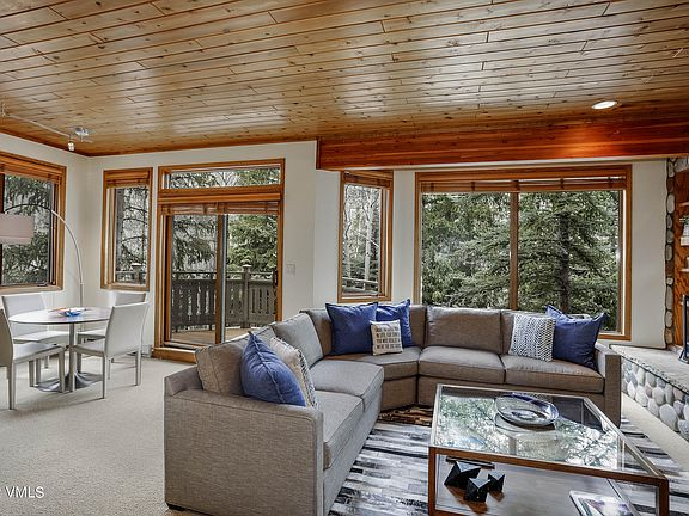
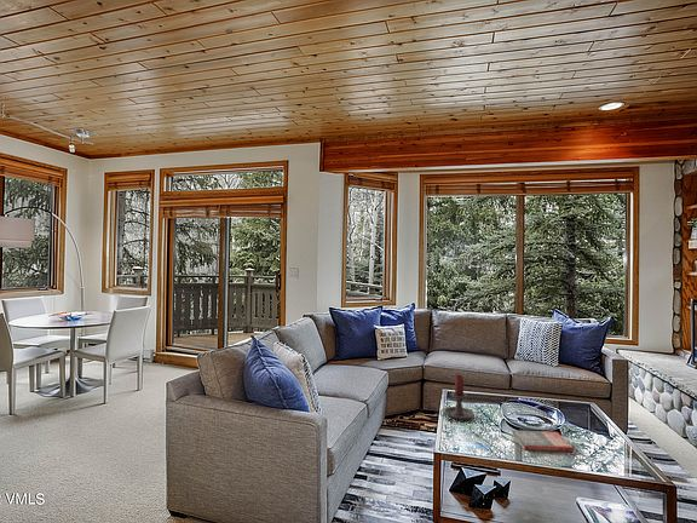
+ candle holder [439,373,476,421]
+ book [511,430,576,453]
